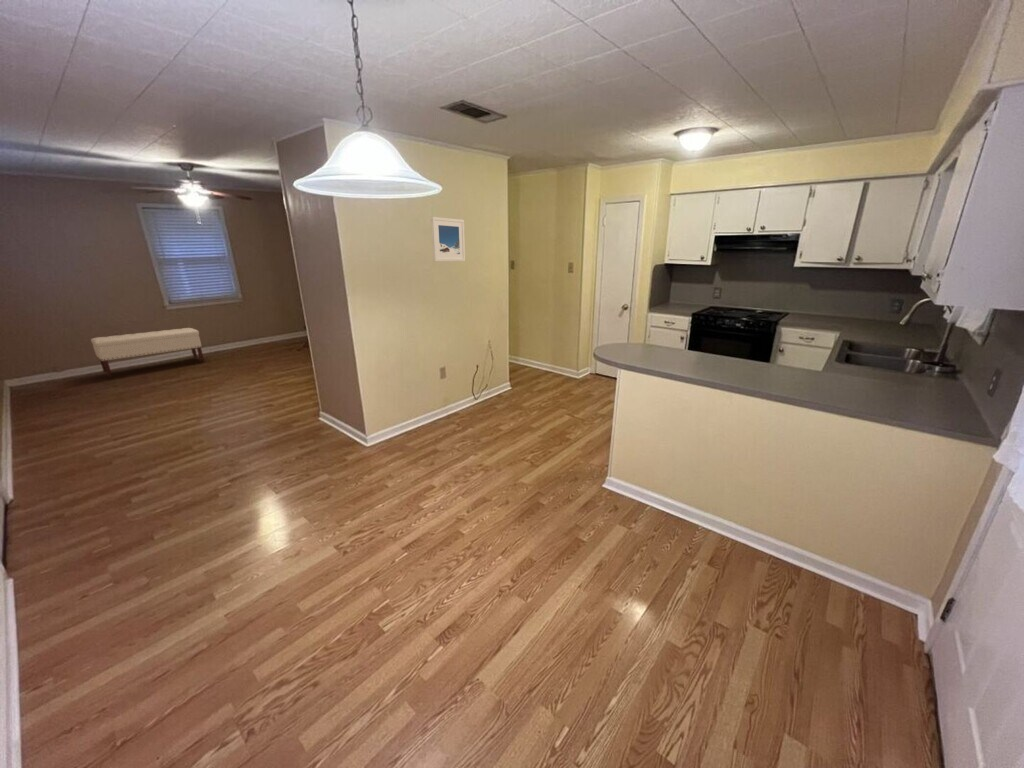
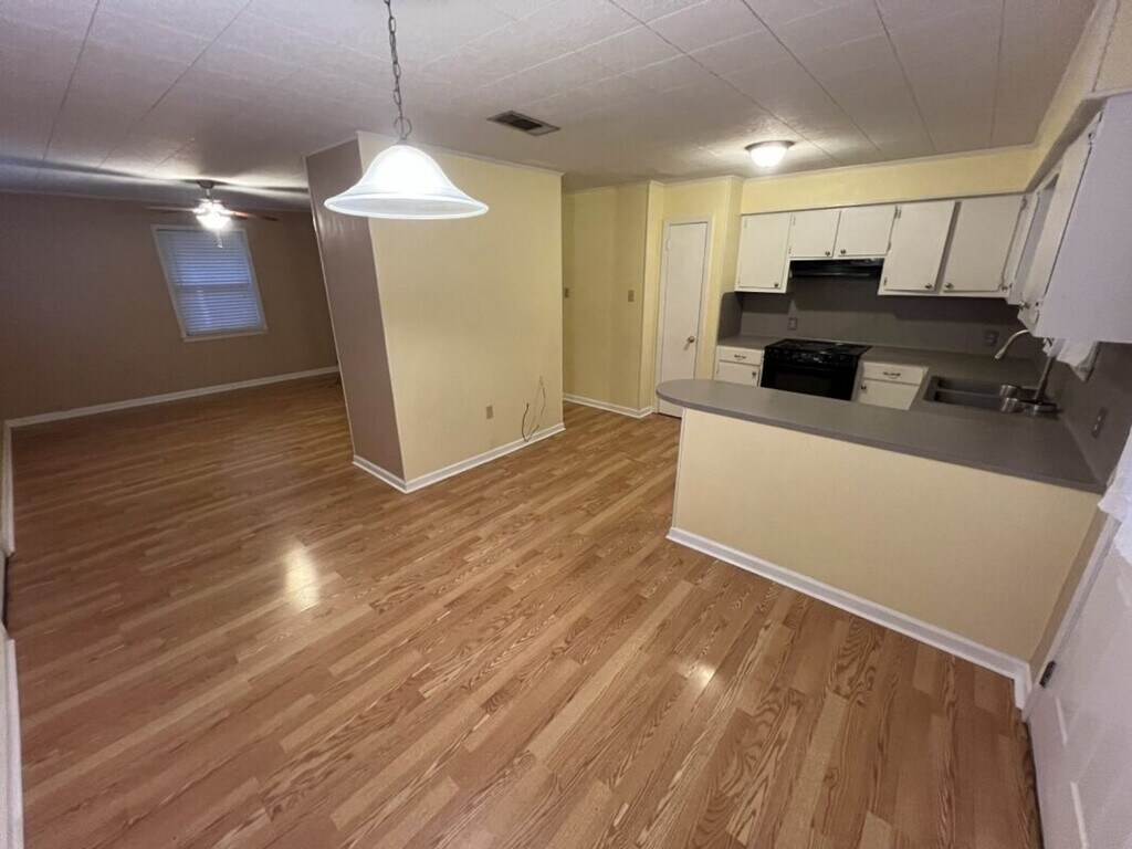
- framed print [430,216,466,262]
- bench [90,327,205,378]
